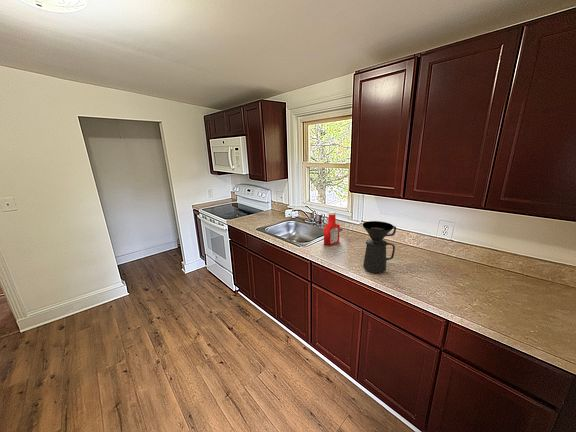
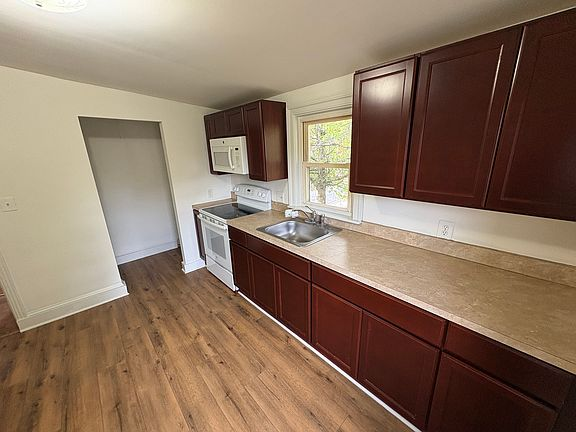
- coffee maker [362,220,397,275]
- soap bottle [323,210,341,247]
